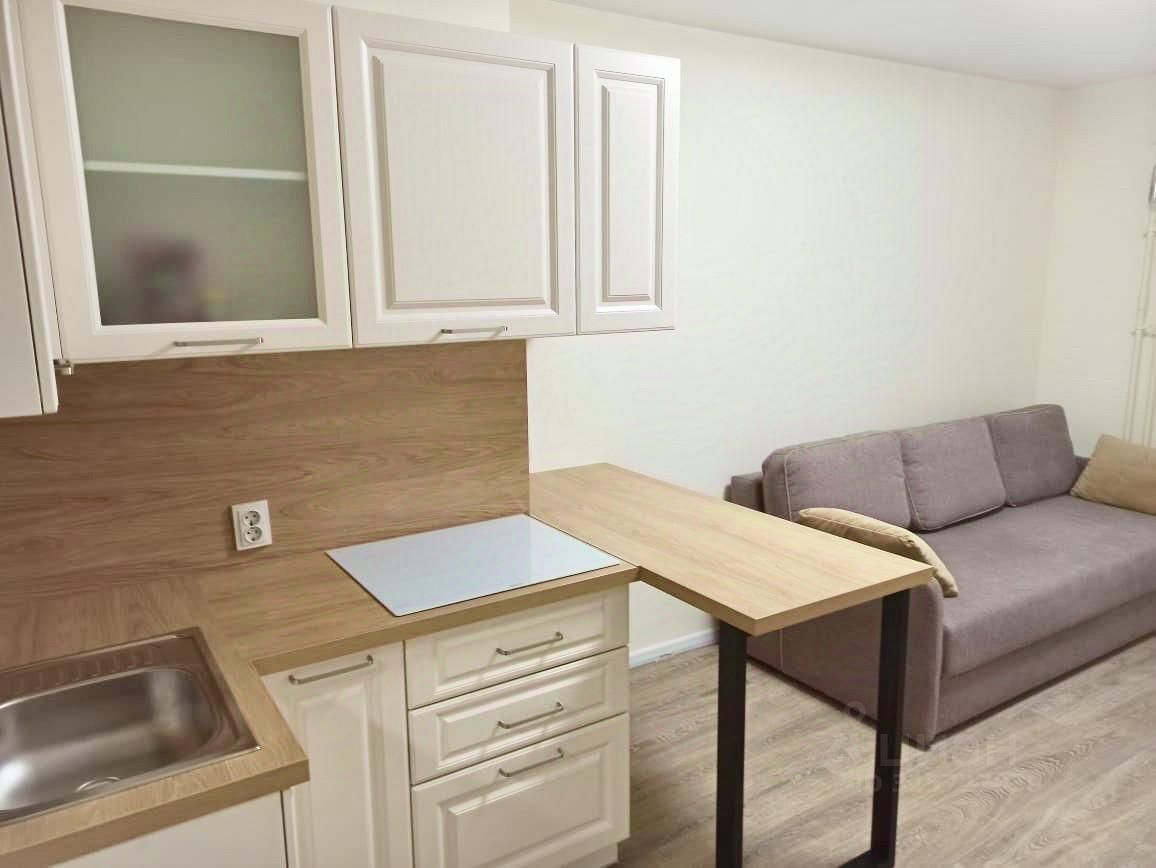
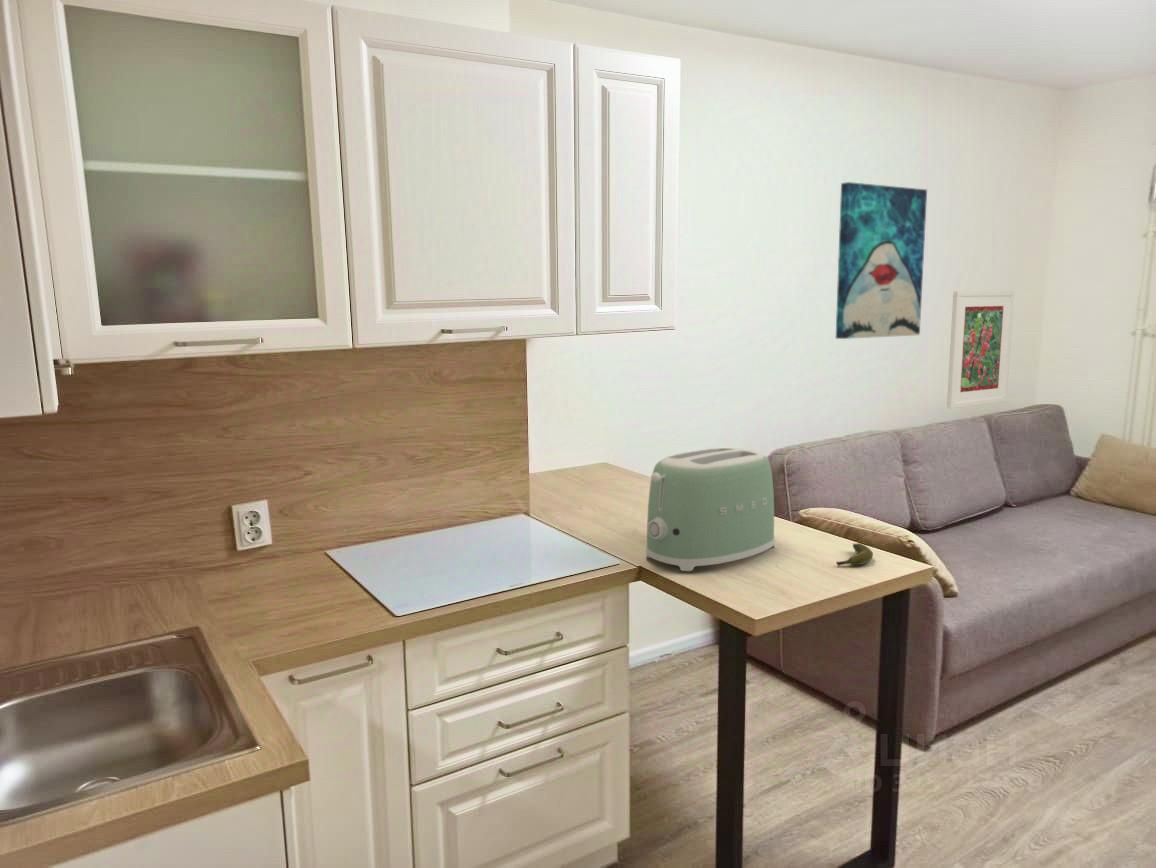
+ banana [835,542,874,567]
+ wall art [835,181,928,340]
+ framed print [946,290,1015,409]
+ toaster [645,447,776,572]
